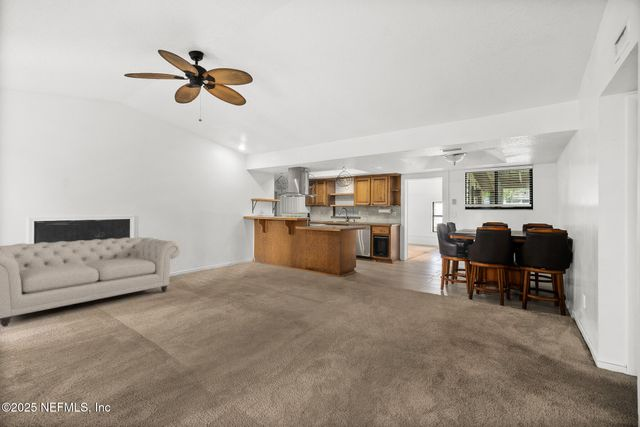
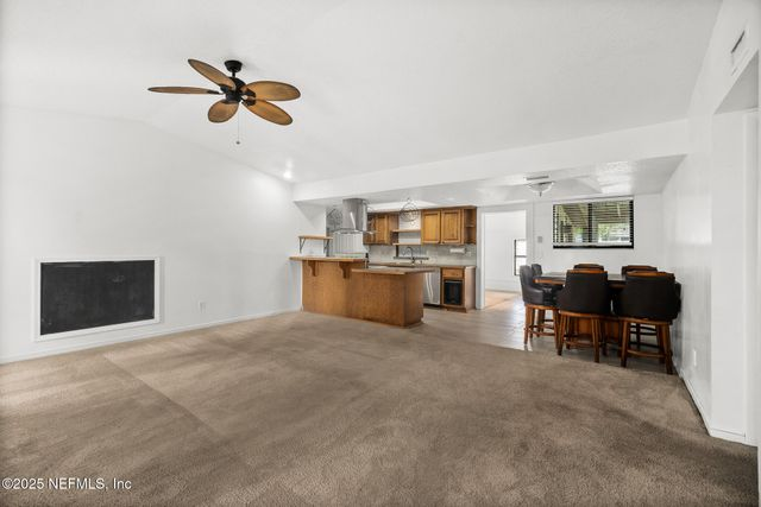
- sofa [0,236,181,328]
